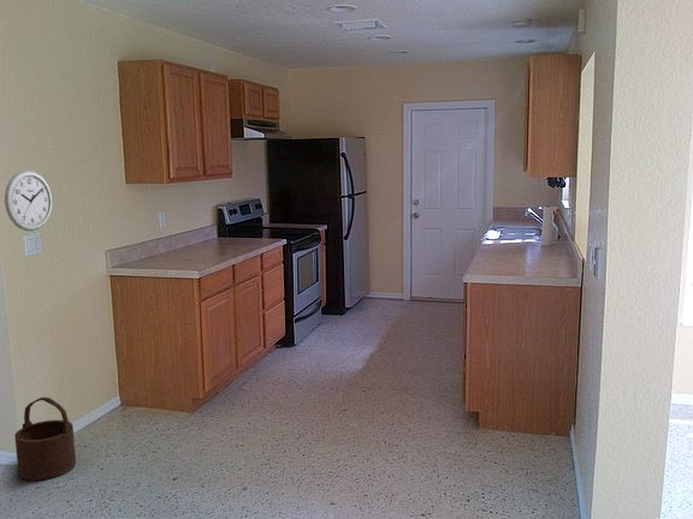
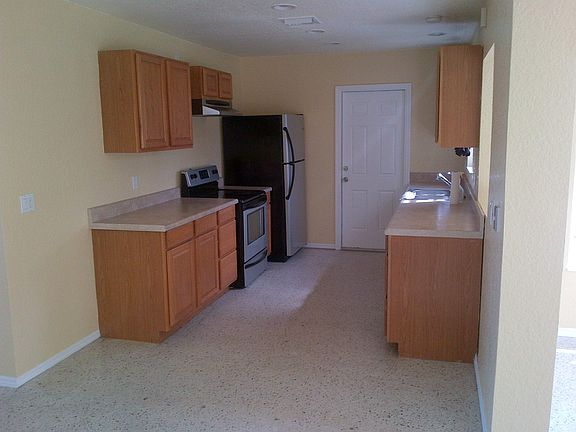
- wooden bucket [13,396,77,482]
- wall clock [4,169,53,232]
